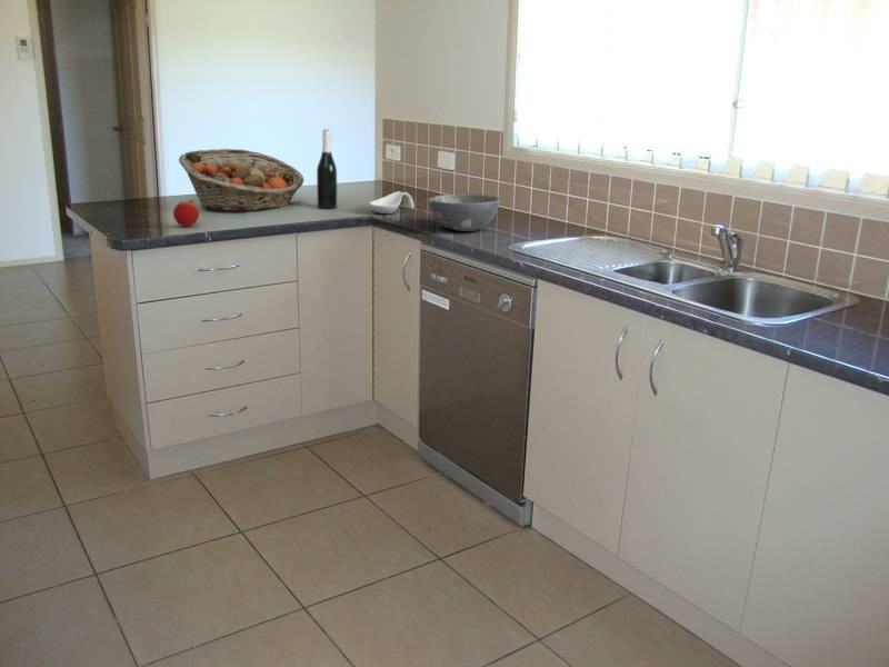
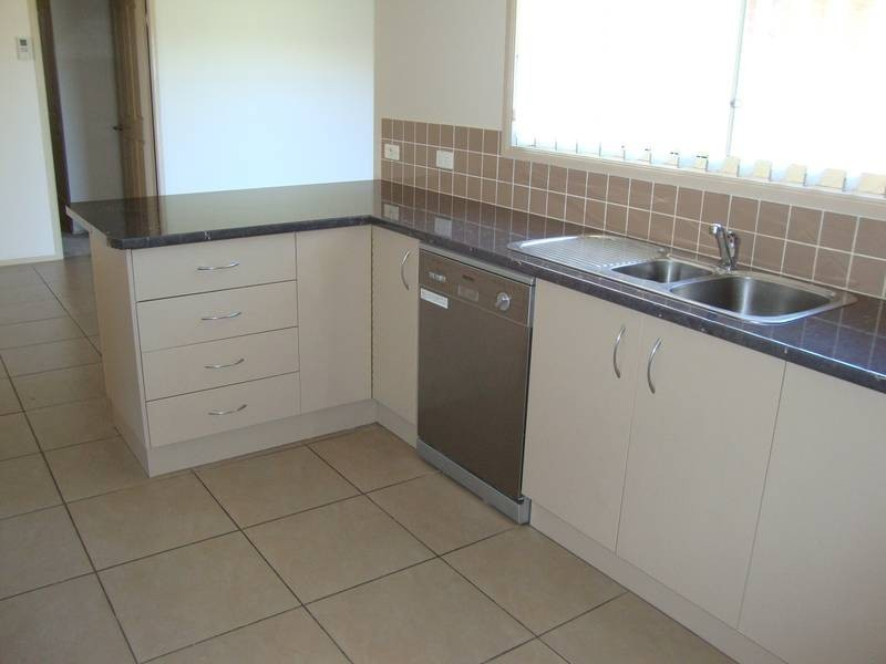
- fruit basket [178,148,306,212]
- spoon rest [368,190,416,215]
- apple [172,199,200,228]
- wine bottle [316,129,338,210]
- bowl [428,192,501,232]
